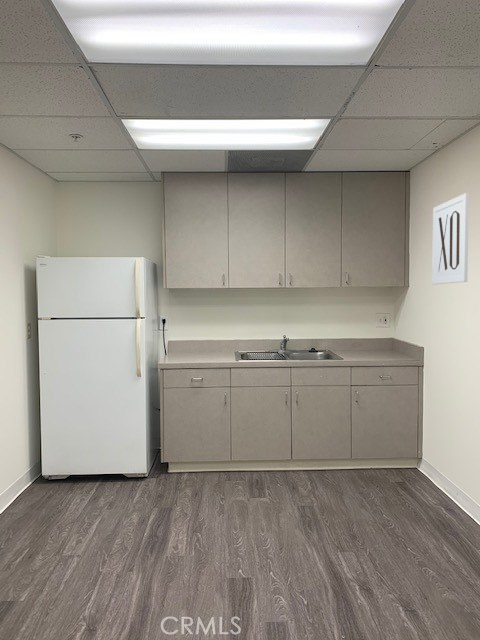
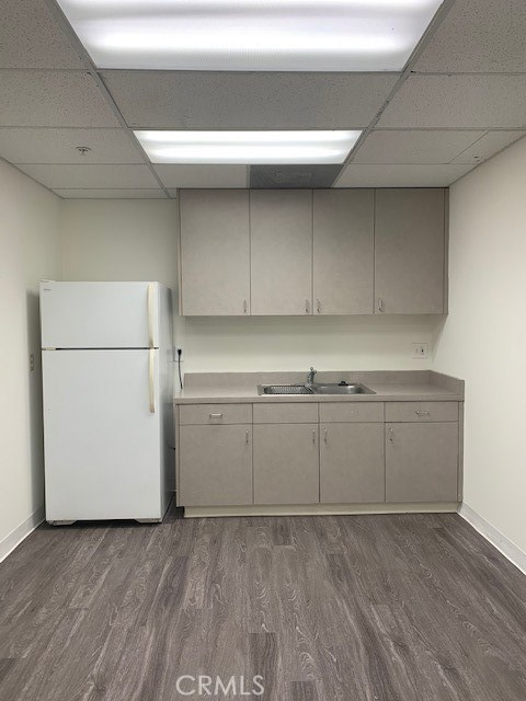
- wall art [431,192,470,285]
